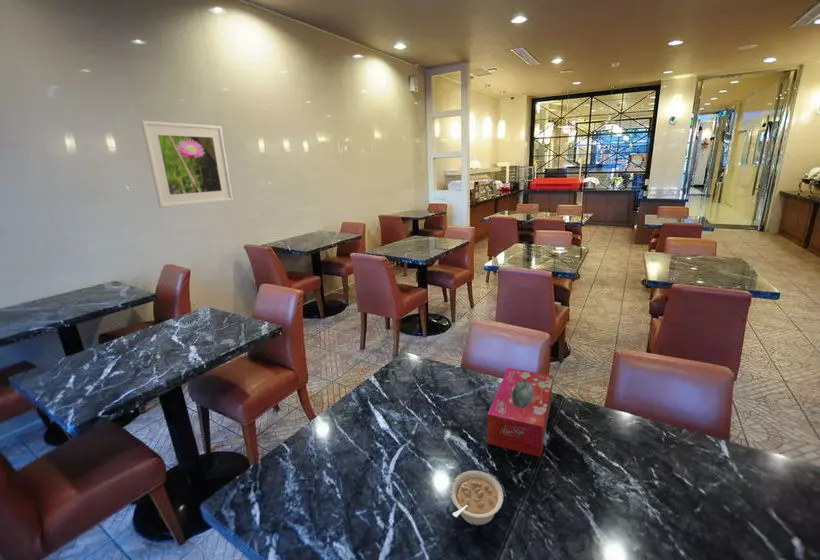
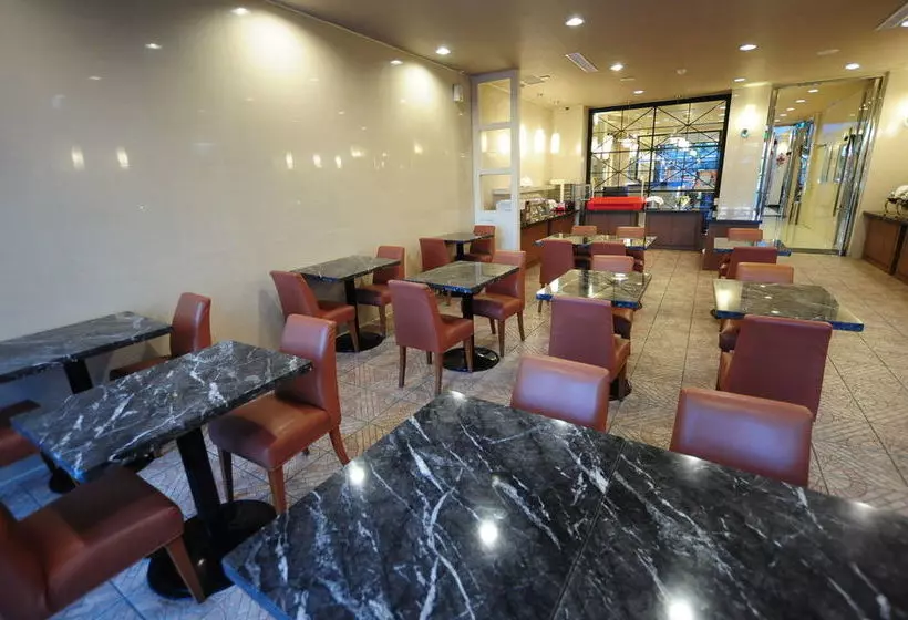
- tissue box [486,367,554,458]
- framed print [140,120,234,209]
- legume [449,470,504,527]
